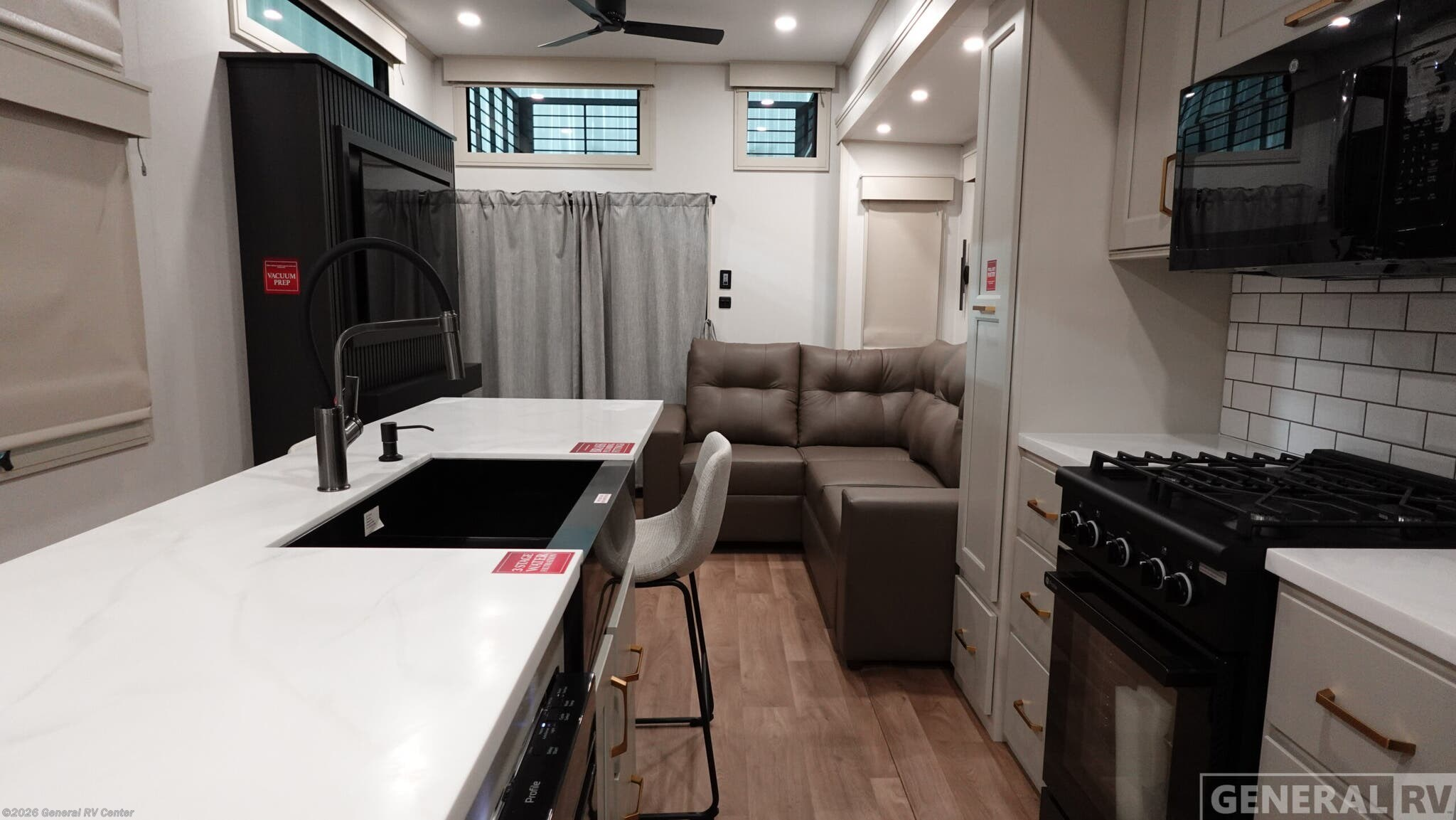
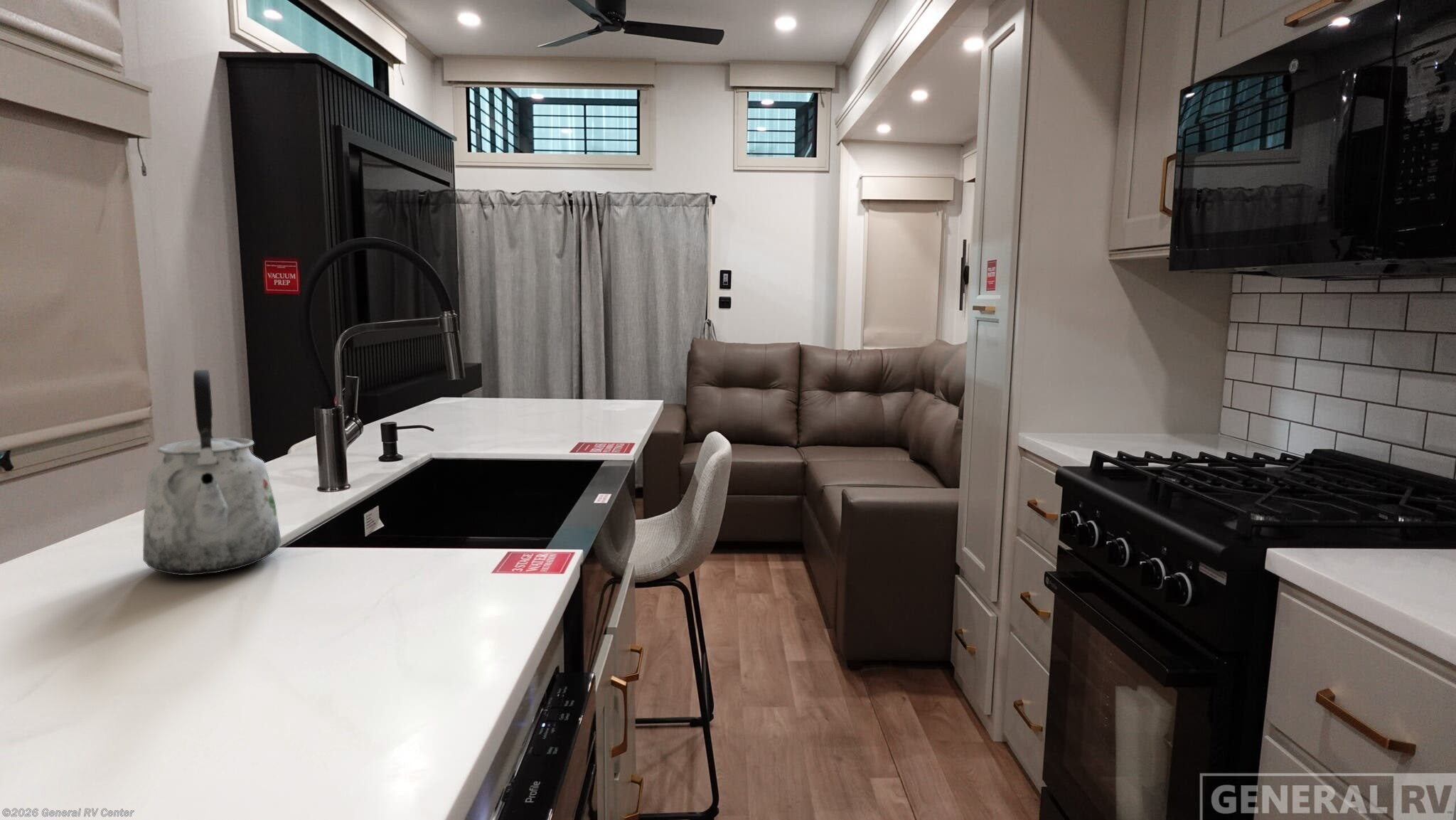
+ kettle [142,369,282,576]
